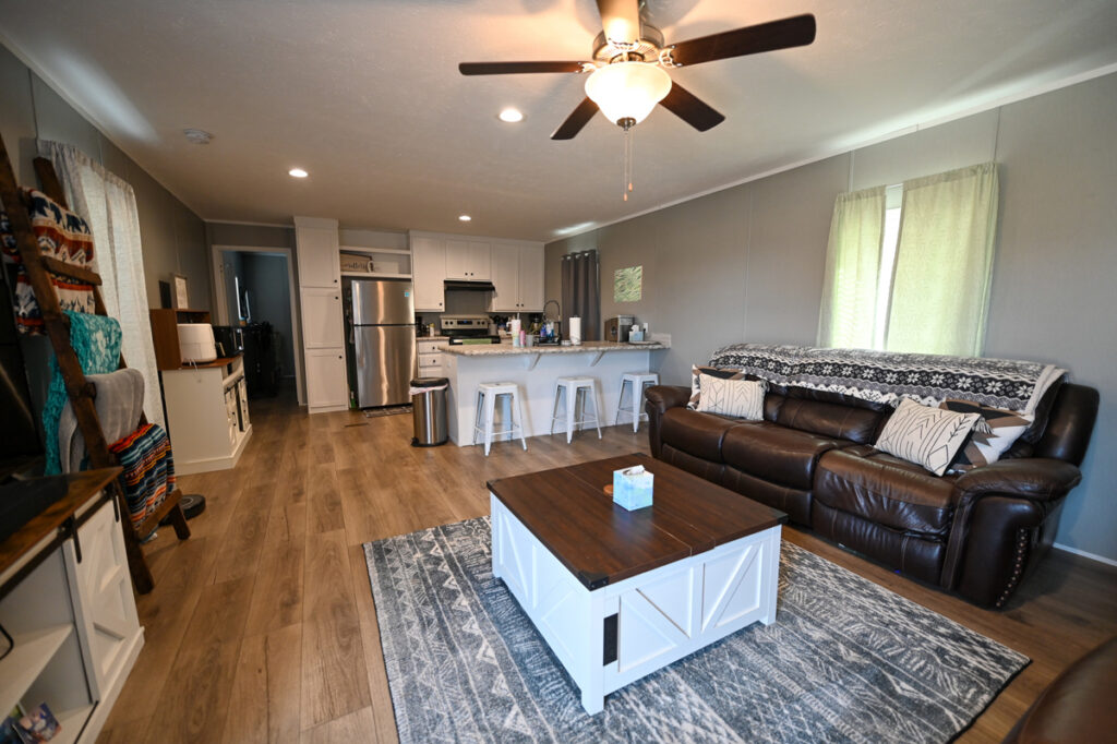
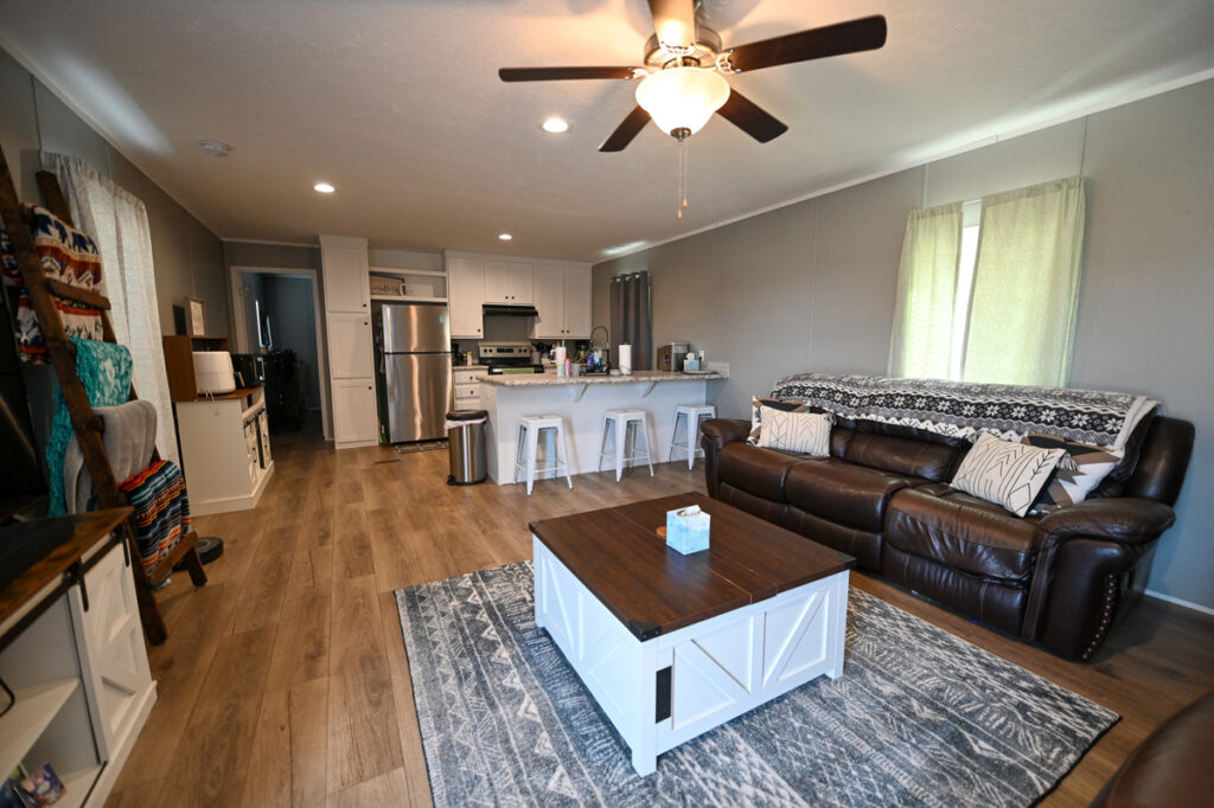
- wall art [613,265,644,303]
